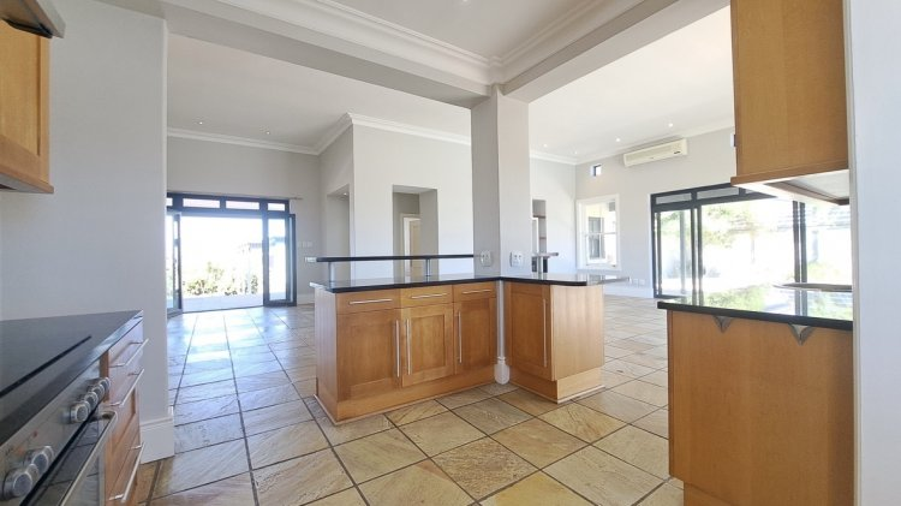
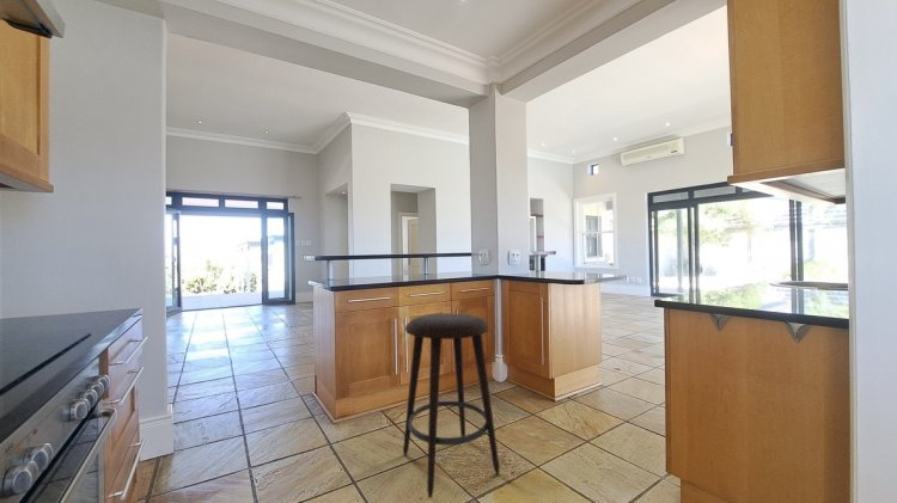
+ stool [402,312,501,499]
